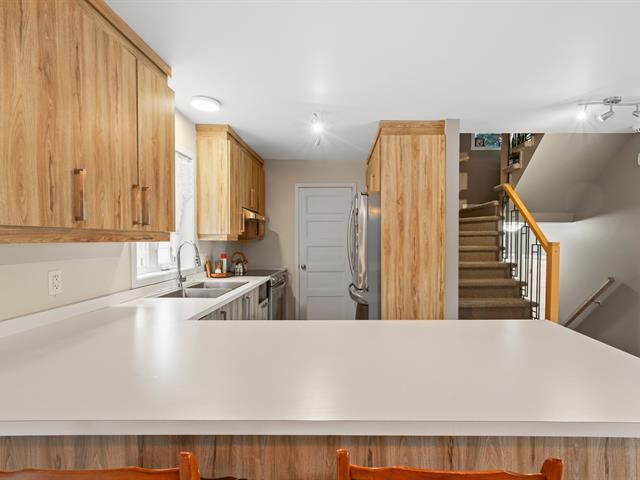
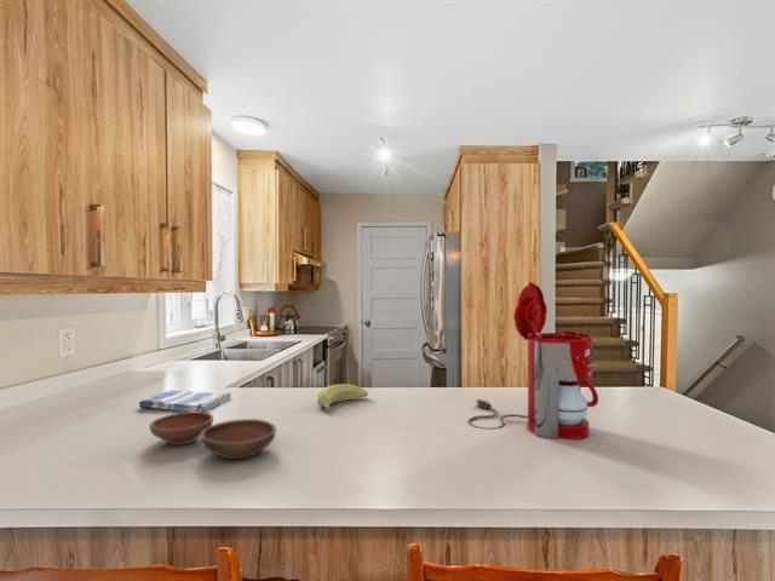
+ dish towel [138,390,232,413]
+ banana [316,382,369,413]
+ coffee maker [467,281,599,441]
+ bowl [148,412,277,460]
